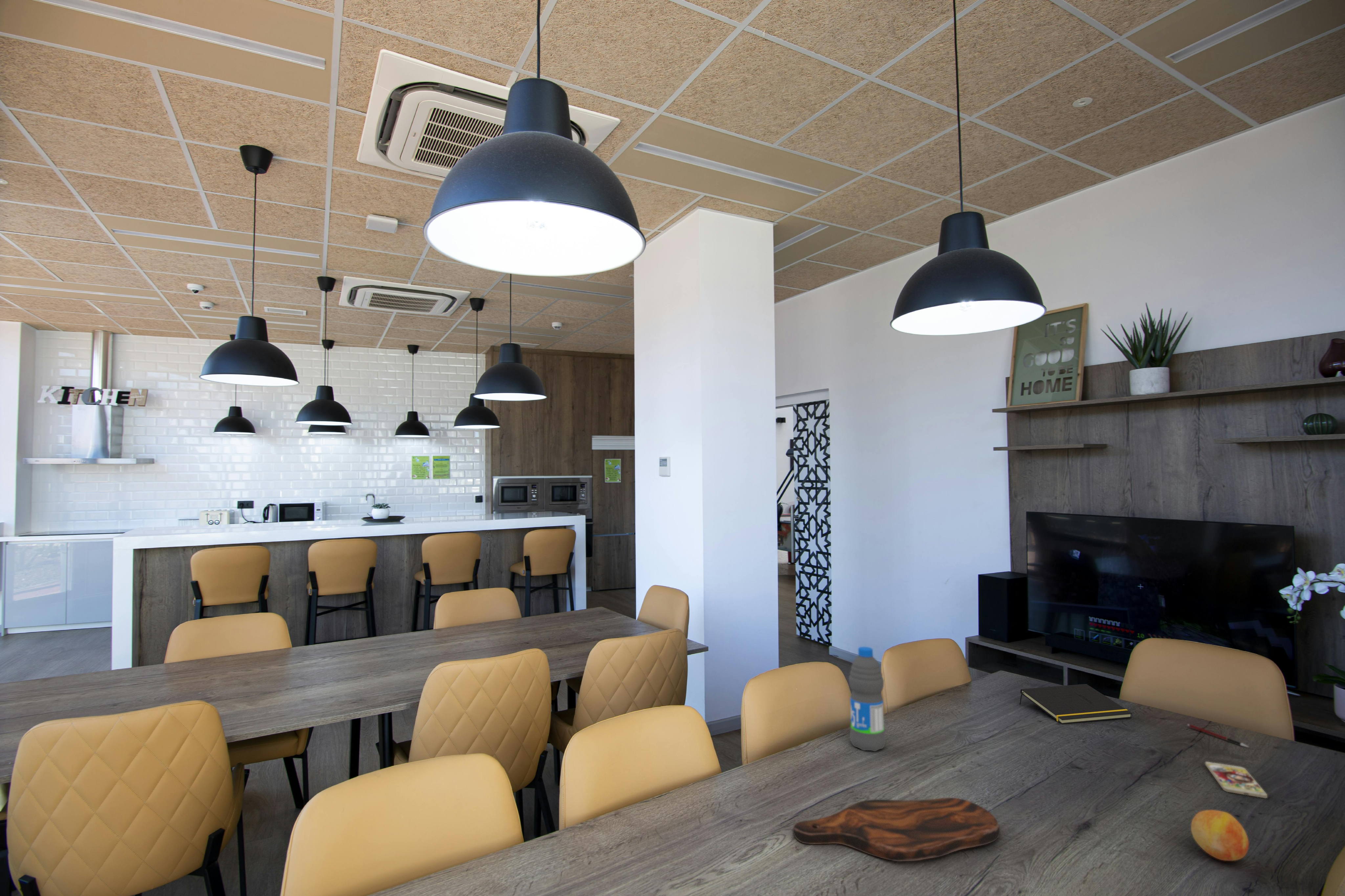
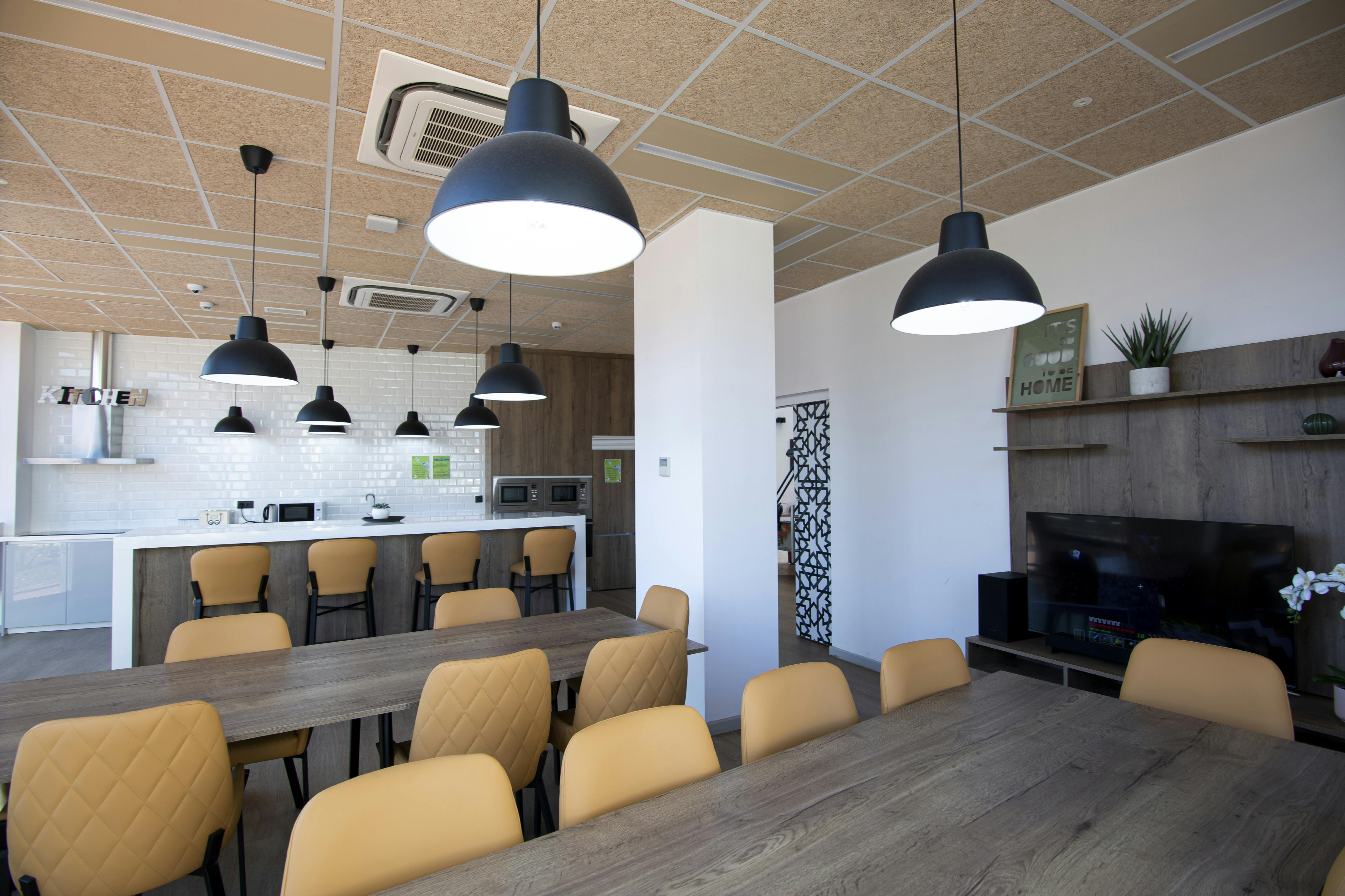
- fruit [1191,810,1249,861]
- notepad [1019,684,1133,724]
- cutting board [793,797,1001,862]
- smartphone [1205,761,1268,799]
- water bottle [849,646,886,752]
- pen [1187,724,1249,748]
